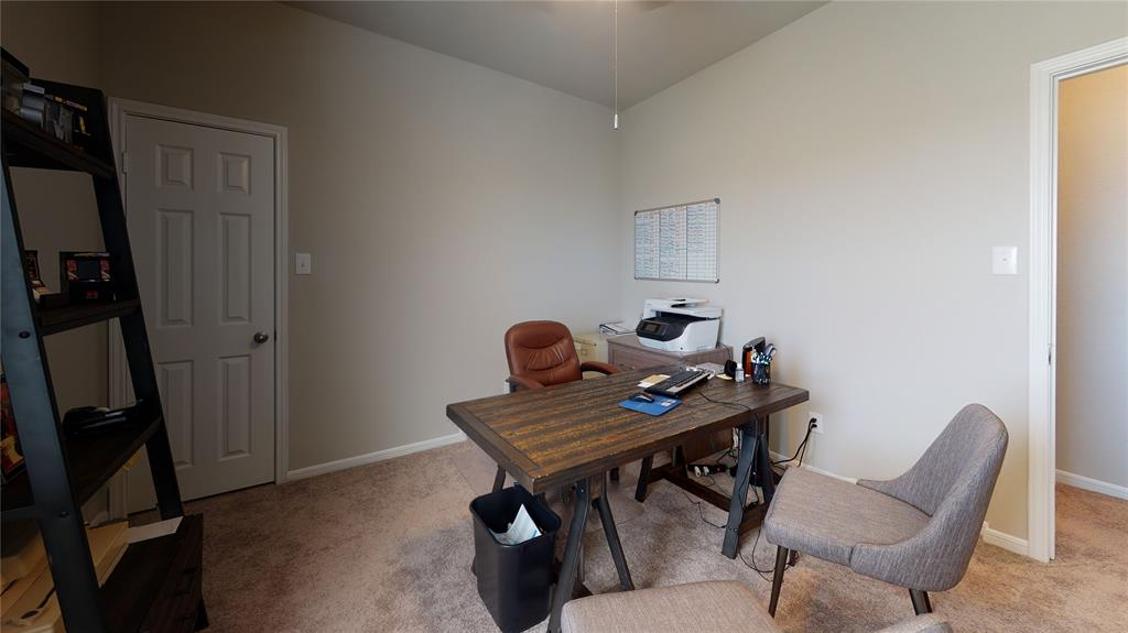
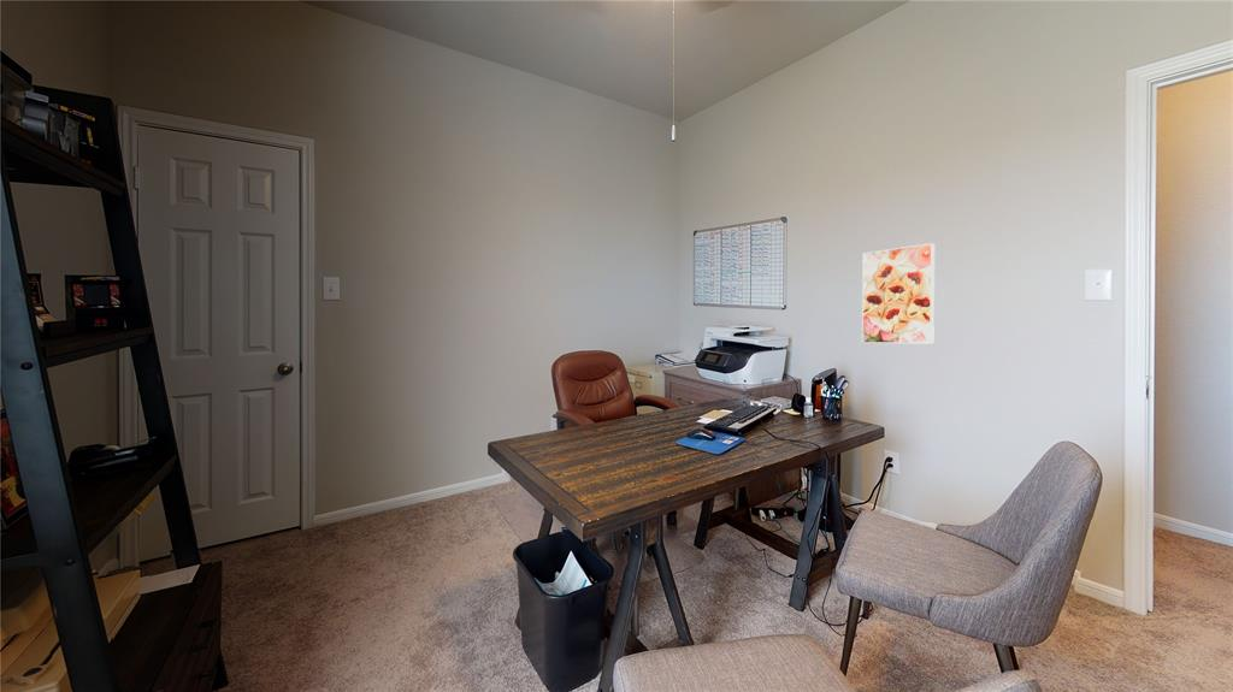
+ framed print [861,242,936,344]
